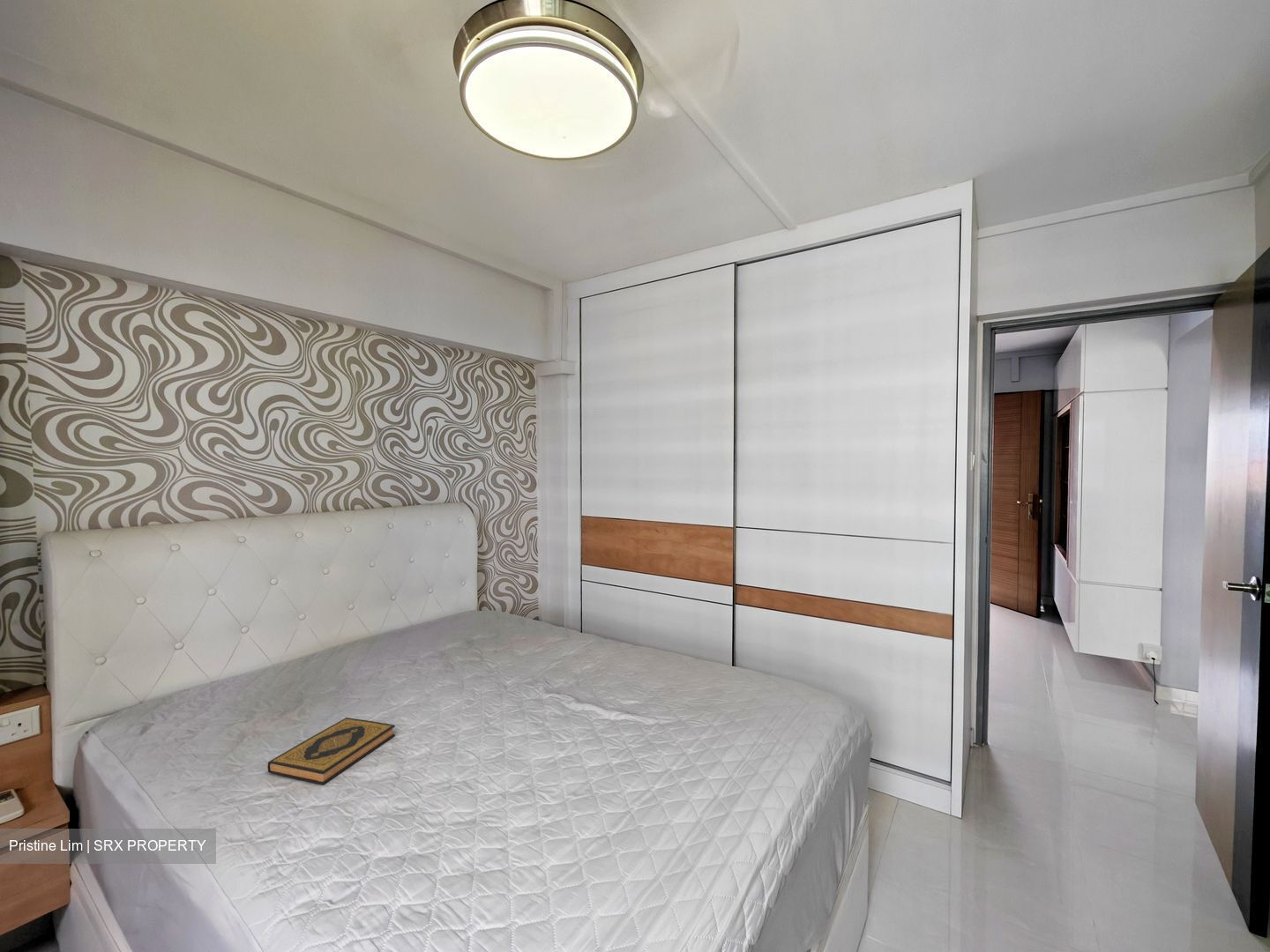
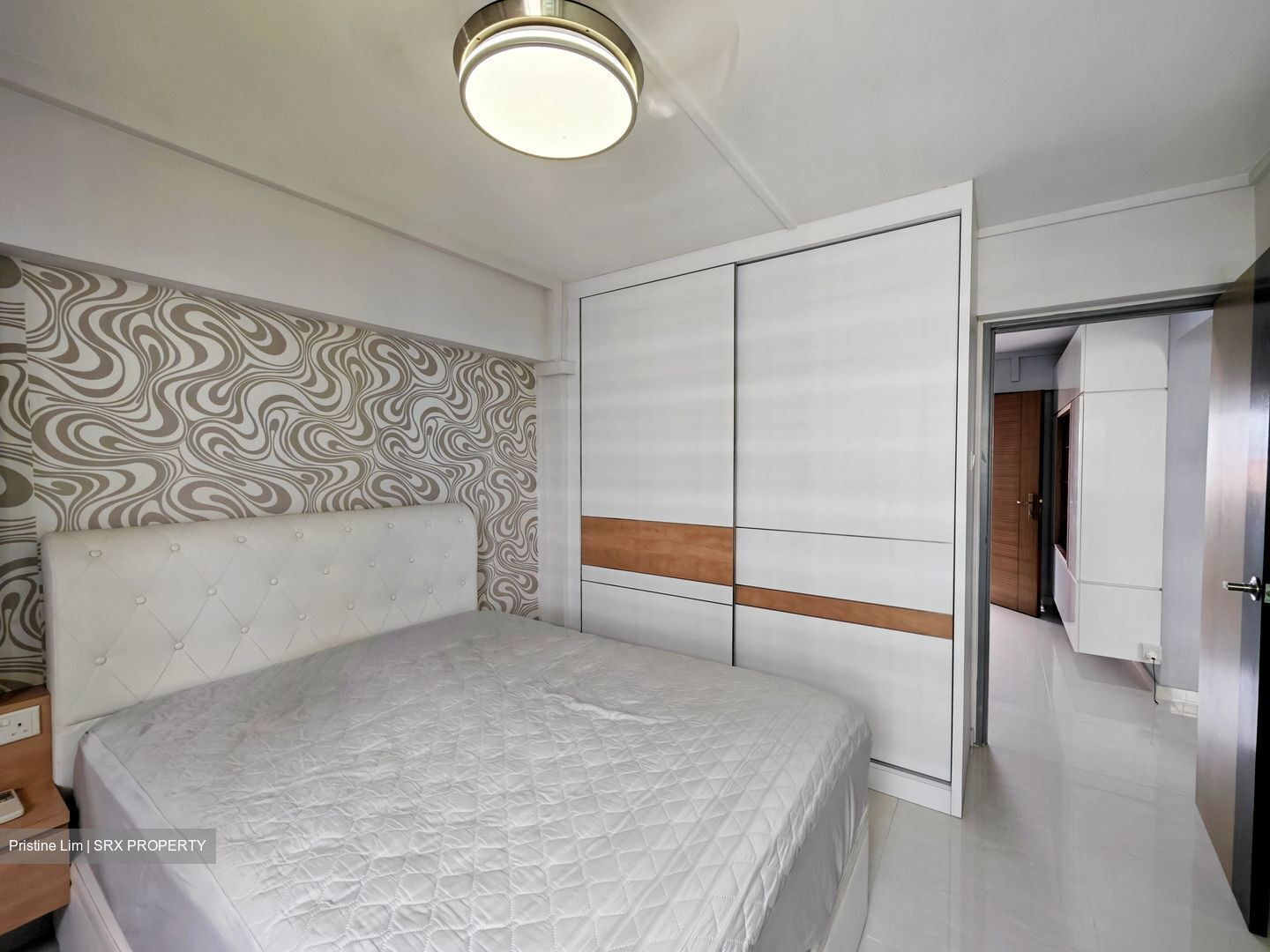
- hardback book [266,717,396,785]
